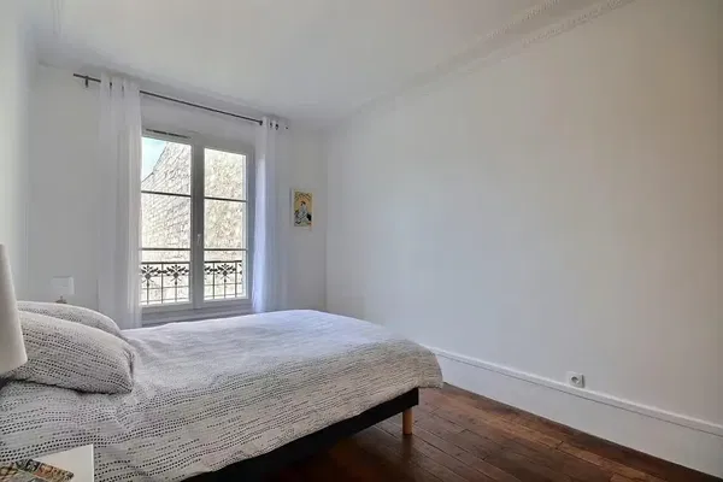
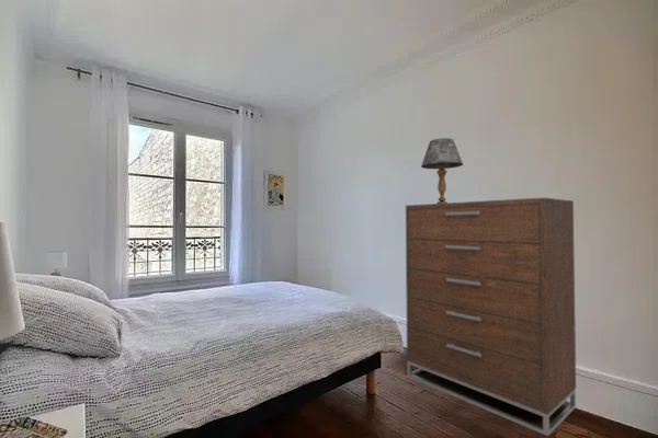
+ dresser [405,197,577,437]
+ table lamp [420,137,464,204]
